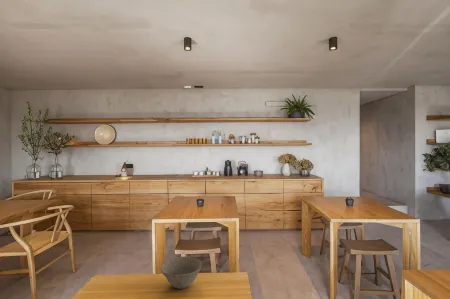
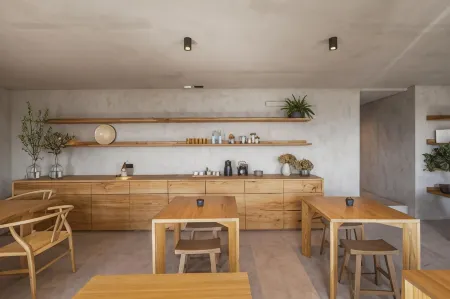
- bowl [160,256,202,290]
